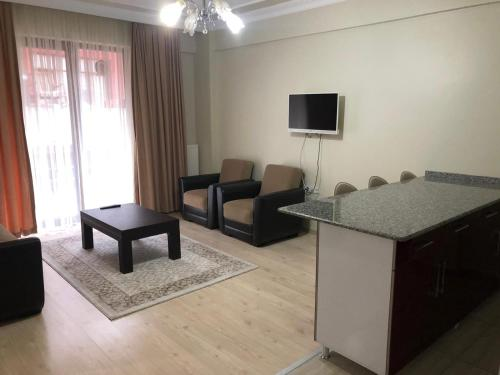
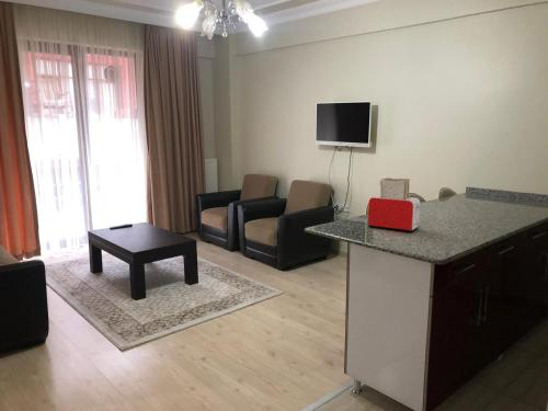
+ toaster [367,176,423,233]
